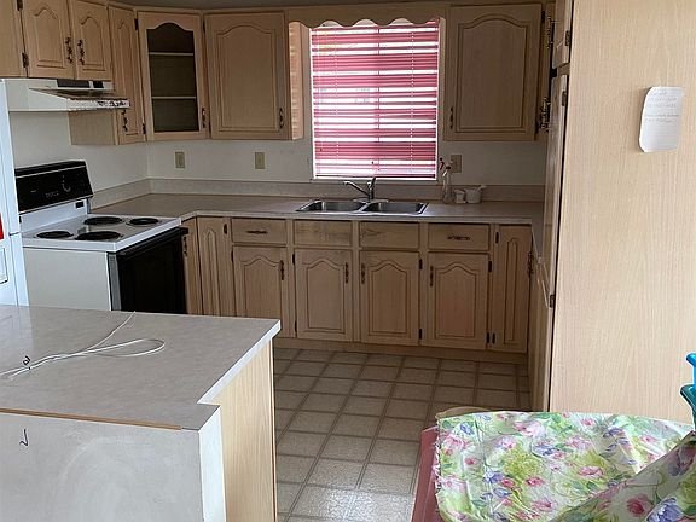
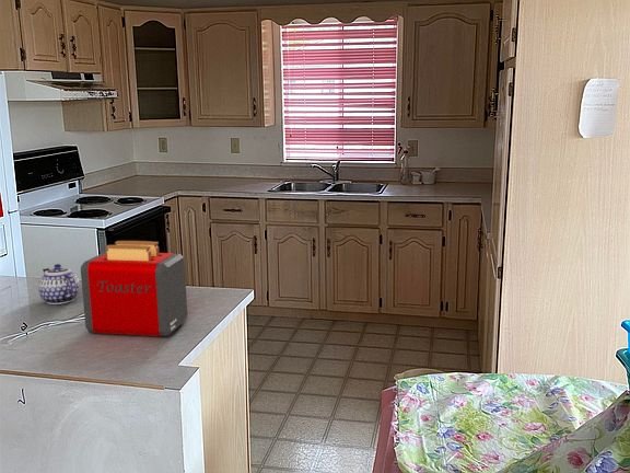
+ teapot [37,263,81,305]
+ toaster [80,240,188,337]
